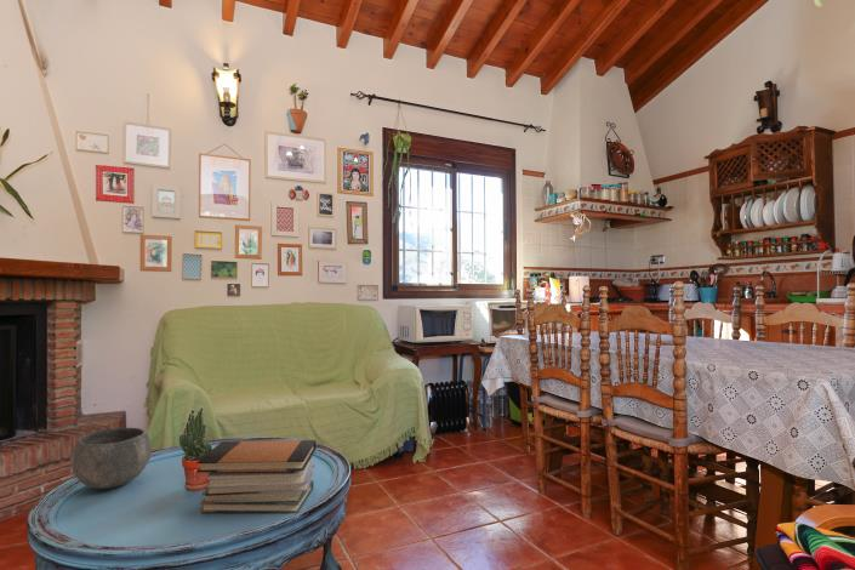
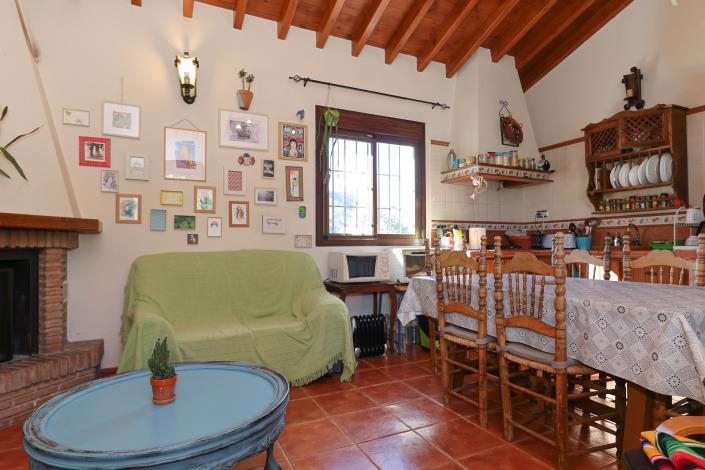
- book stack [195,439,318,514]
- bowl [69,427,153,490]
